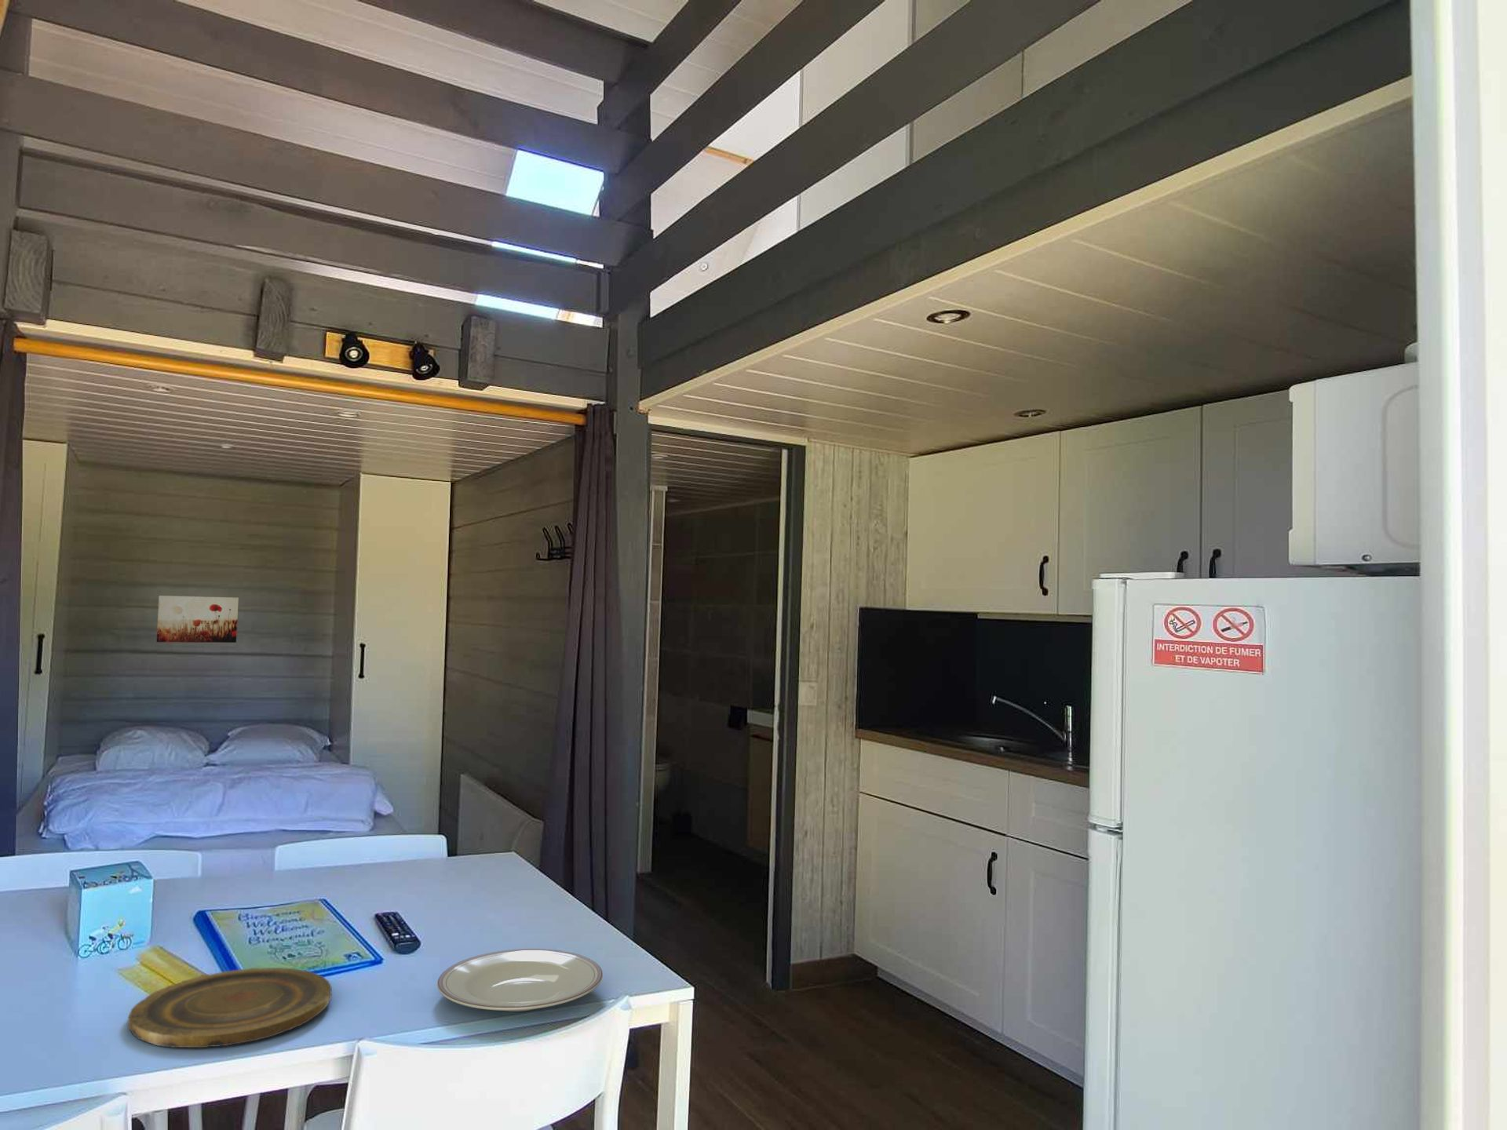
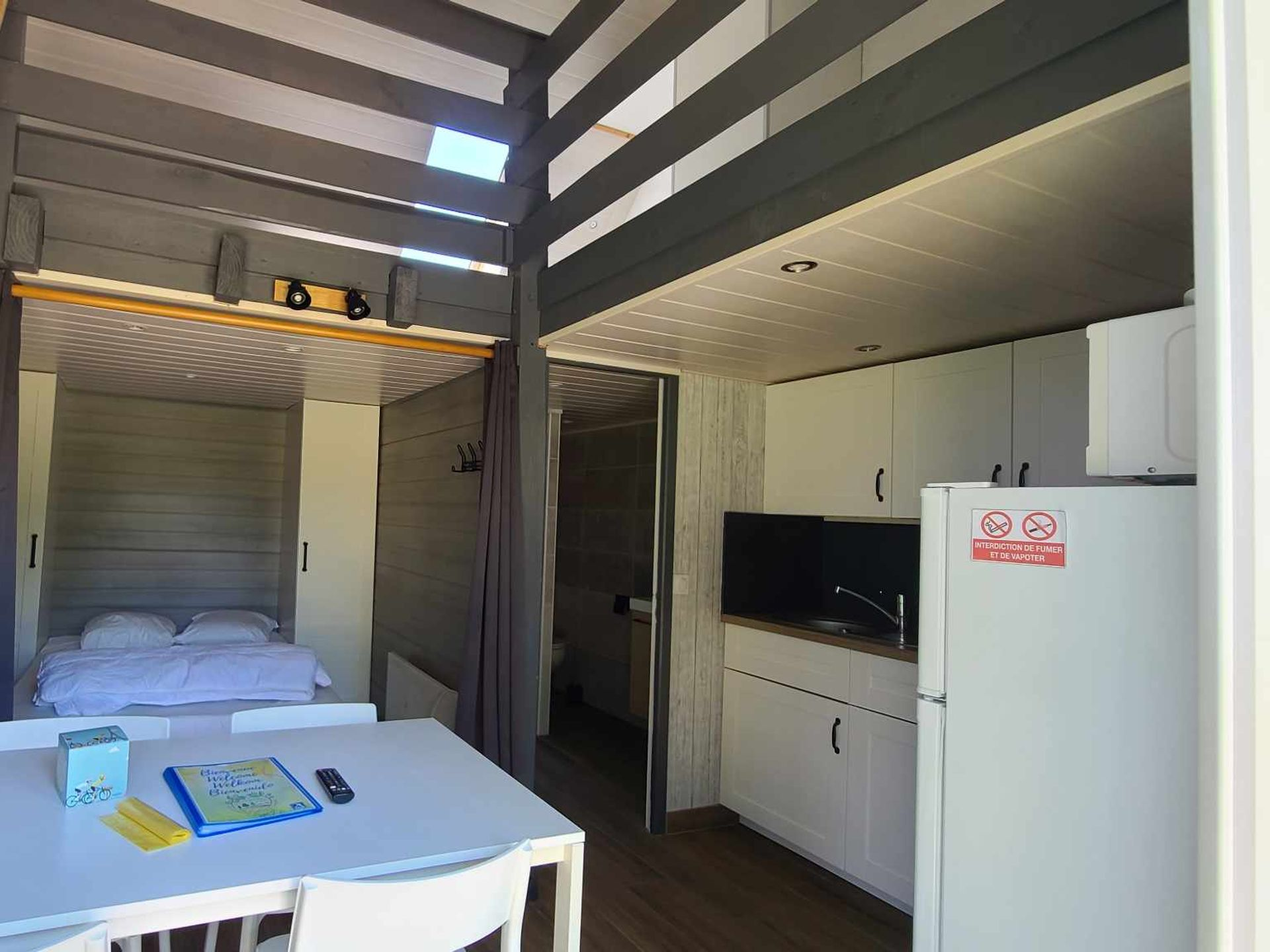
- wall art [155,595,240,643]
- plate [437,948,604,1012]
- plate [127,966,332,1048]
